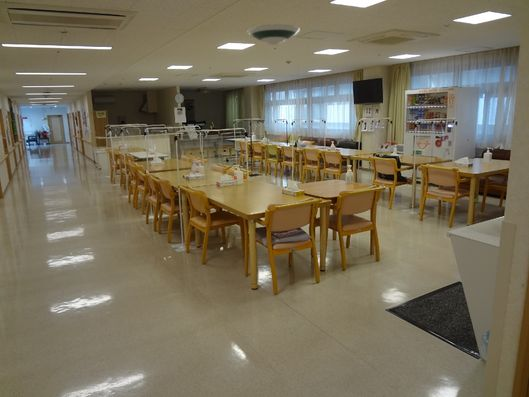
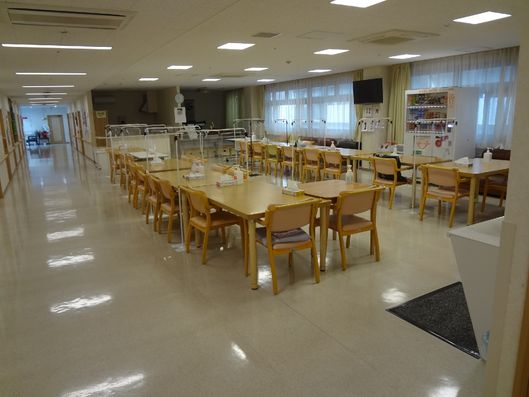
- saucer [246,23,301,46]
